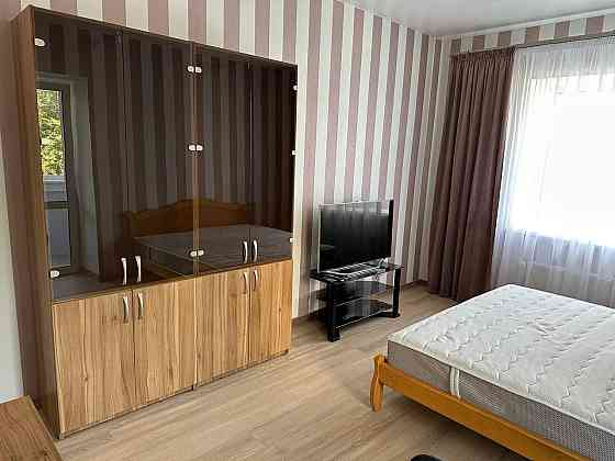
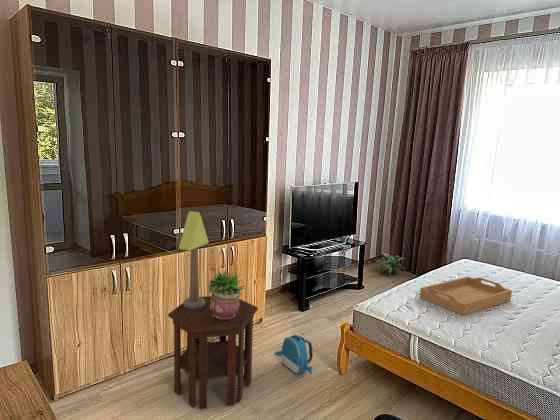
+ potted plant [375,253,406,277]
+ serving tray [419,275,513,316]
+ side table [167,295,259,410]
+ backpack [274,334,314,376]
+ table lamp [178,210,210,309]
+ potted plant [206,268,247,320]
